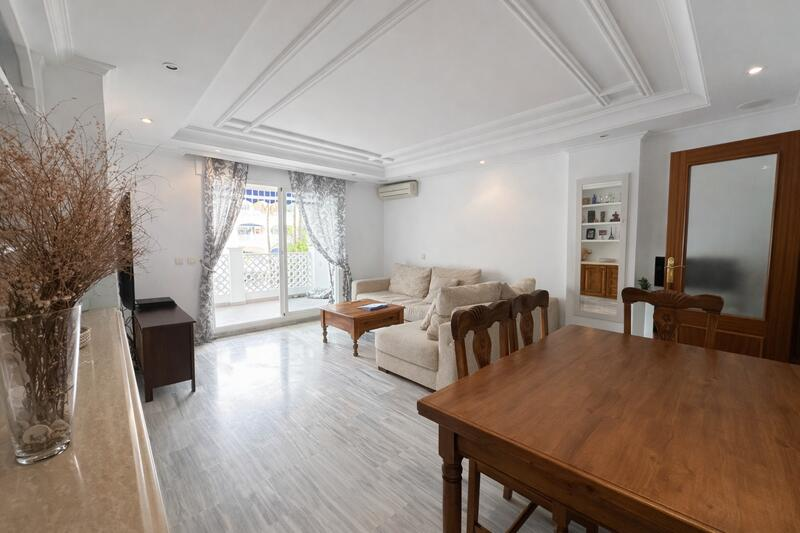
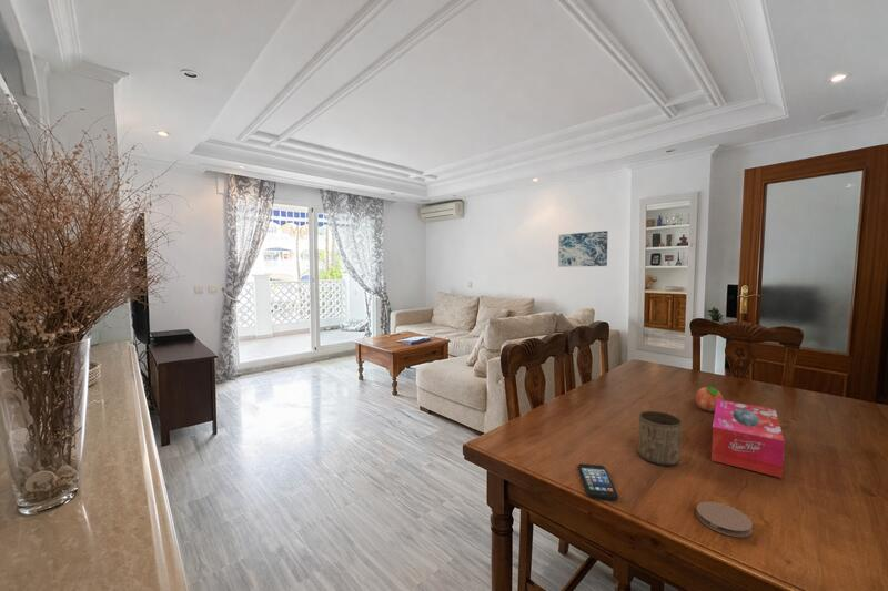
+ smartphone [577,462,619,501]
+ coaster [695,500,754,538]
+ wall art [557,230,609,268]
+ fruit [695,384,724,412]
+ tissue box [710,399,786,479]
+ cup [637,410,683,467]
